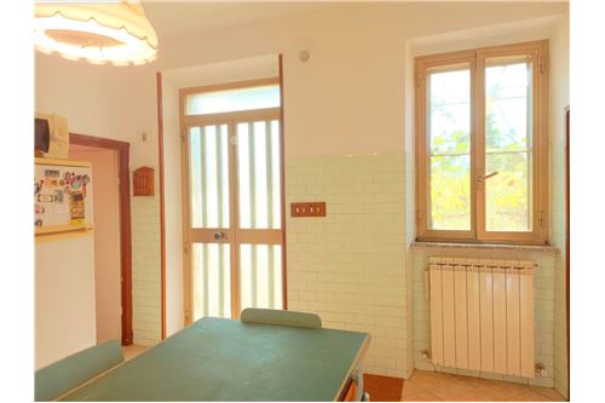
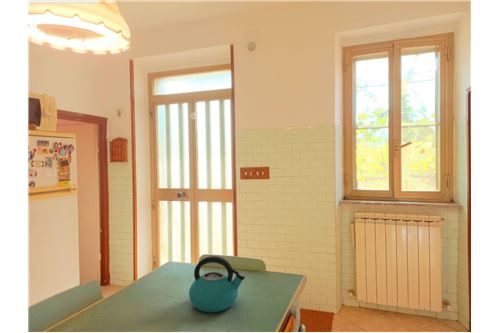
+ kettle [188,255,246,313]
